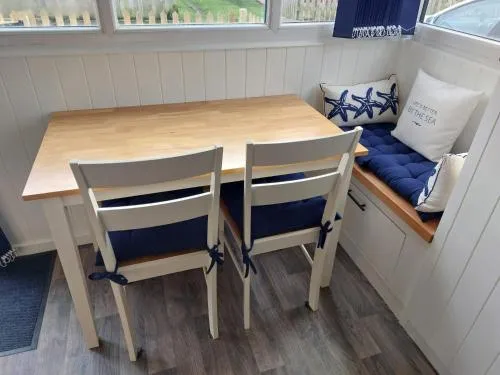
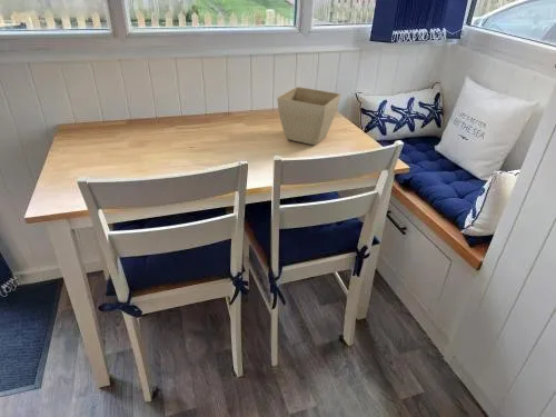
+ flower pot [276,86,342,146]
